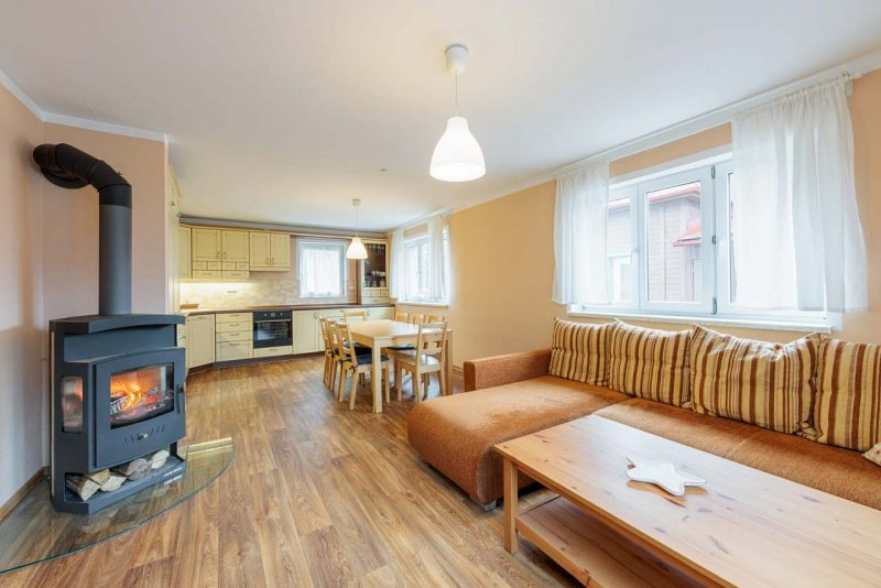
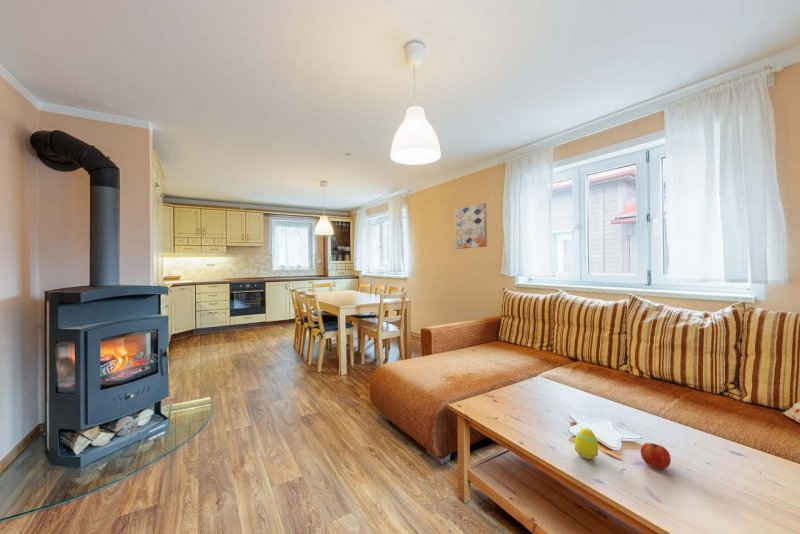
+ egg [574,427,599,460]
+ wall art [454,202,488,250]
+ fruit [640,442,672,470]
